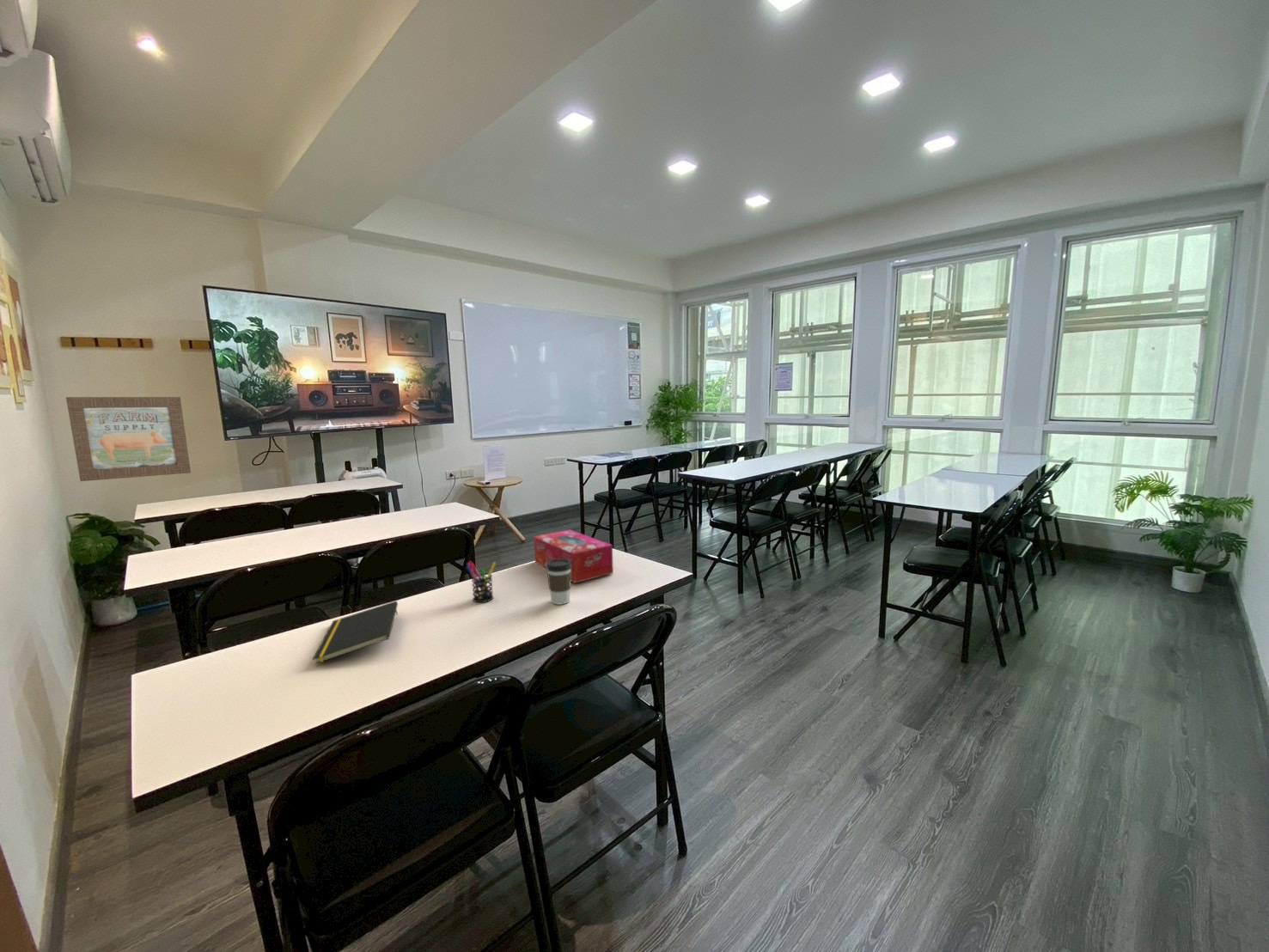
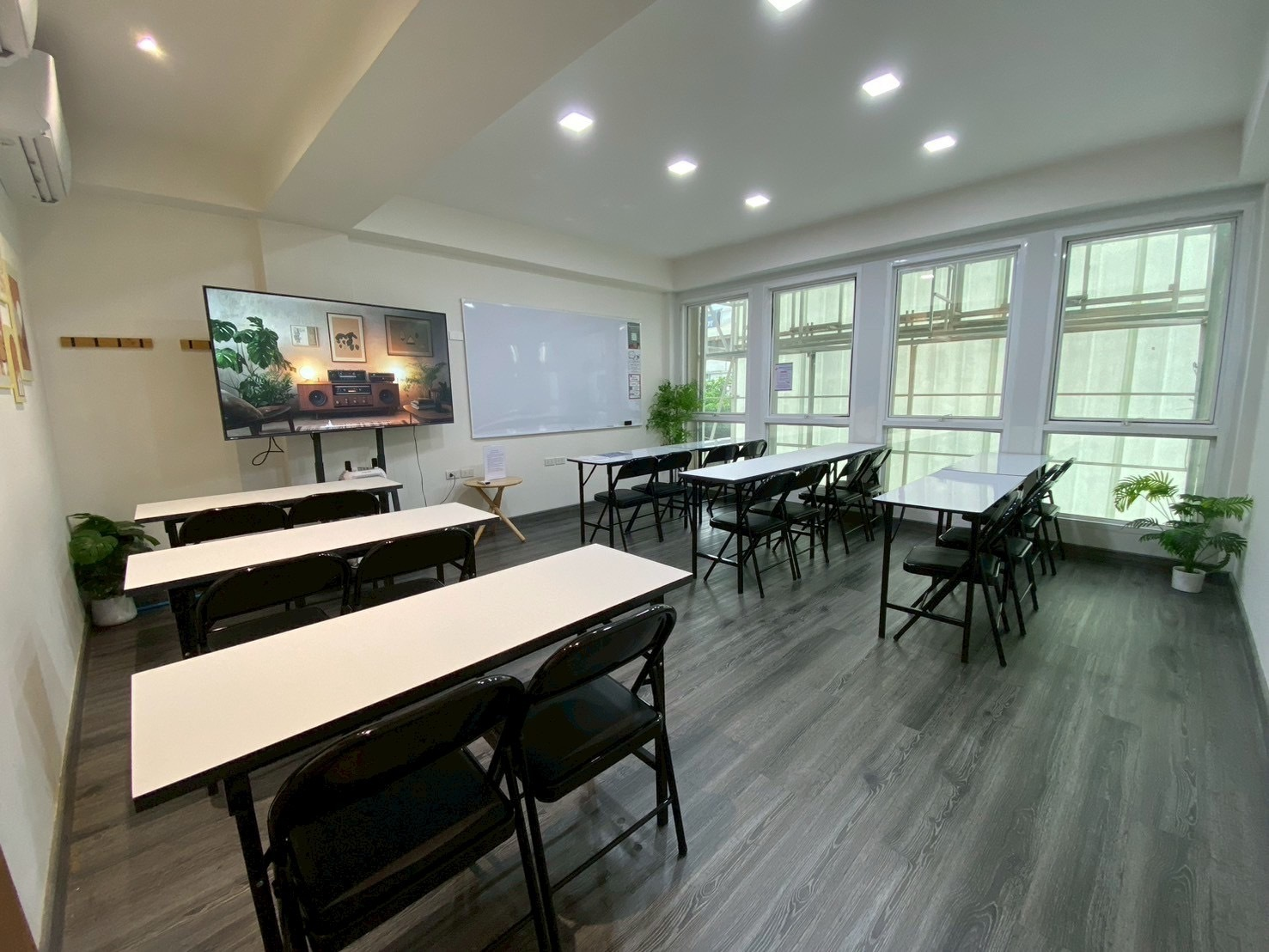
- pen holder [465,560,497,603]
- tissue box [533,529,614,584]
- coffee cup [546,559,571,605]
- notepad [312,600,399,665]
- wall art [65,396,192,482]
